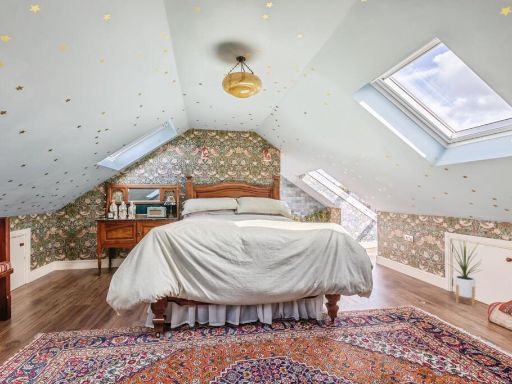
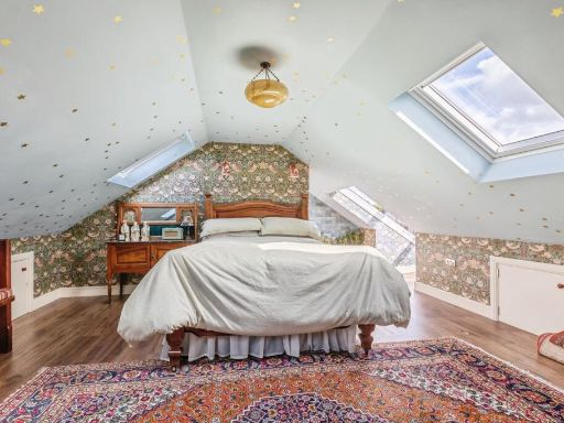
- house plant [445,237,482,308]
